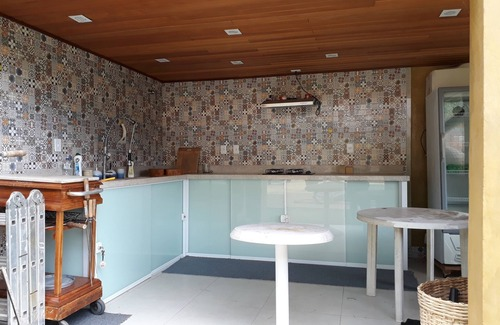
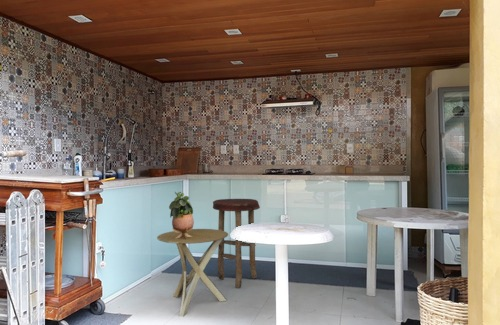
+ stool [212,198,261,289]
+ side table [156,228,229,318]
+ potted plant [168,191,195,239]
